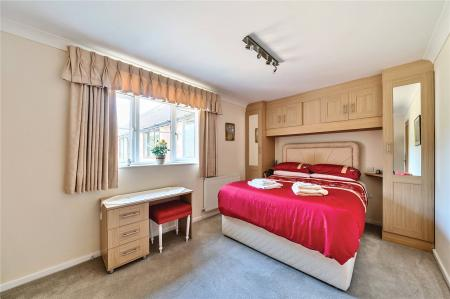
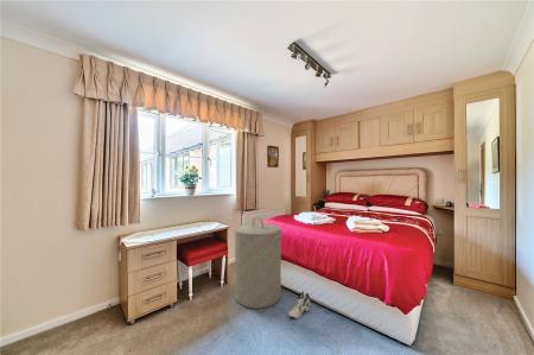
+ laundry hamper [234,216,284,310]
+ sneaker [287,291,312,319]
